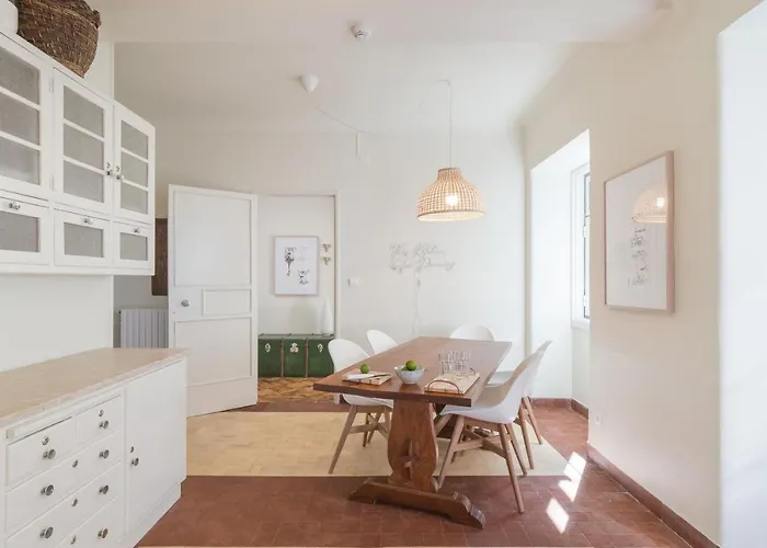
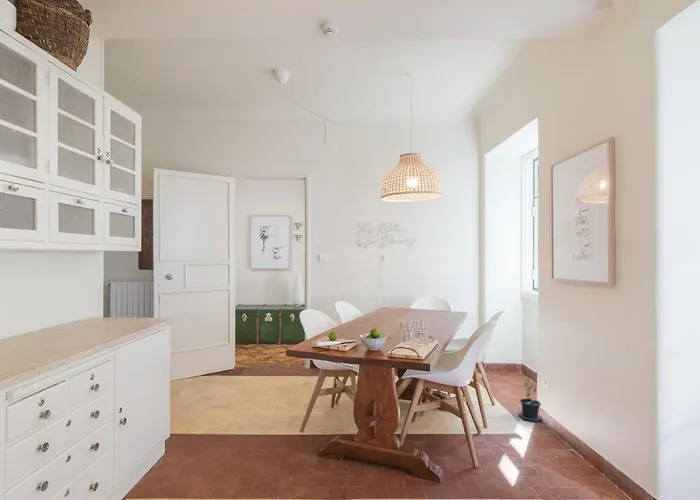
+ potted plant [517,377,543,423]
